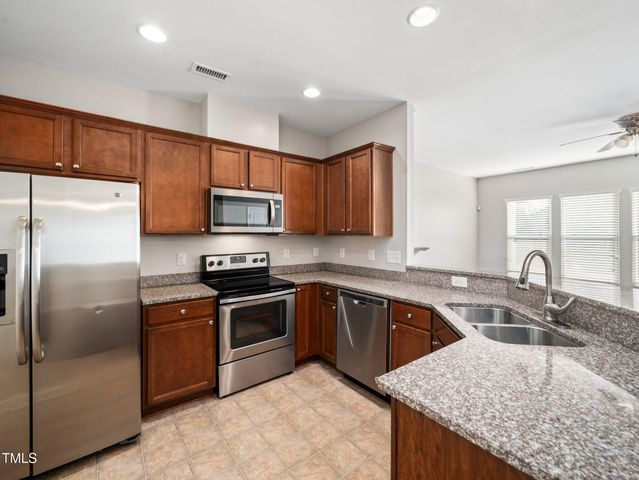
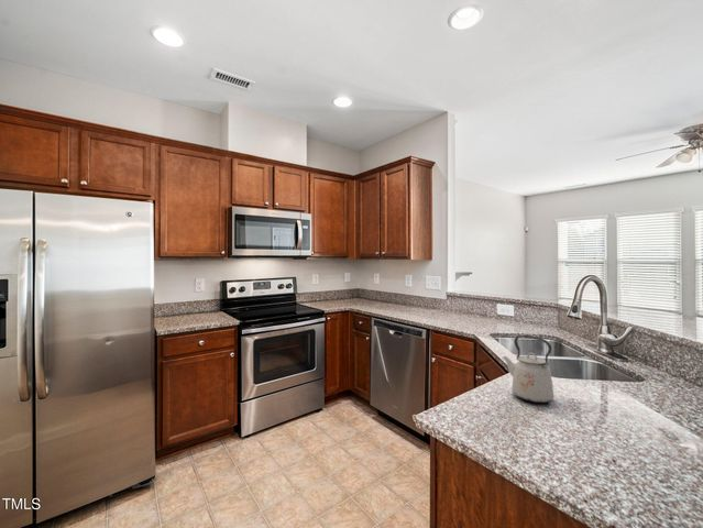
+ kettle [502,334,554,404]
